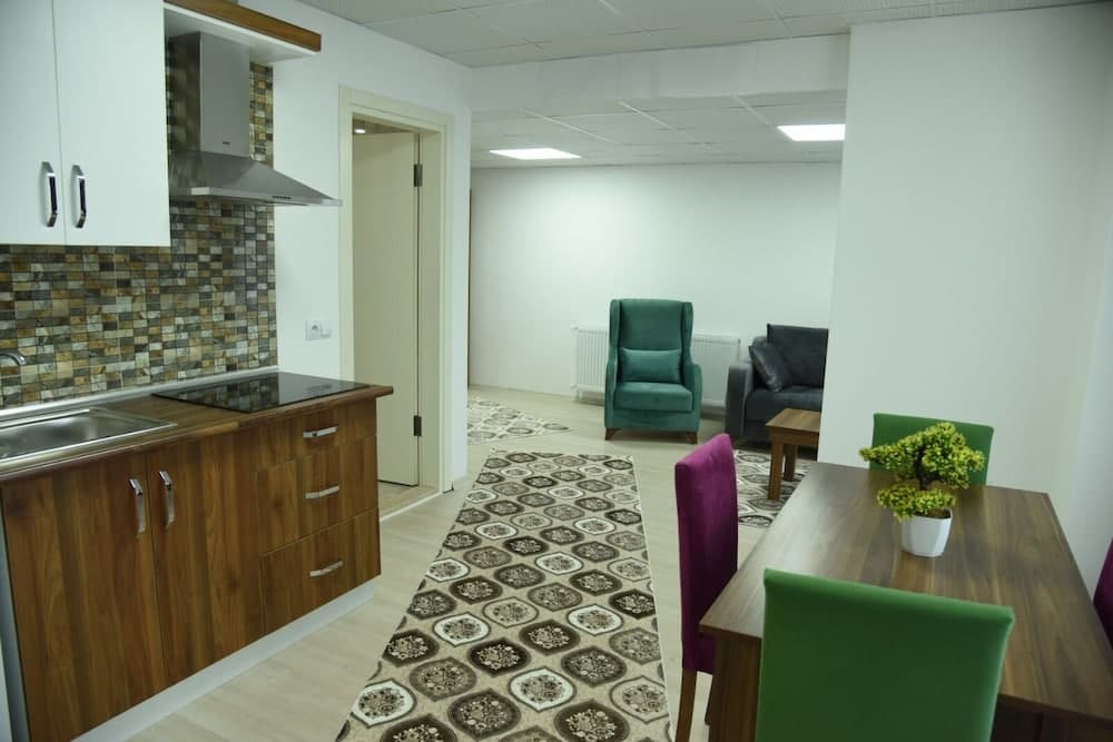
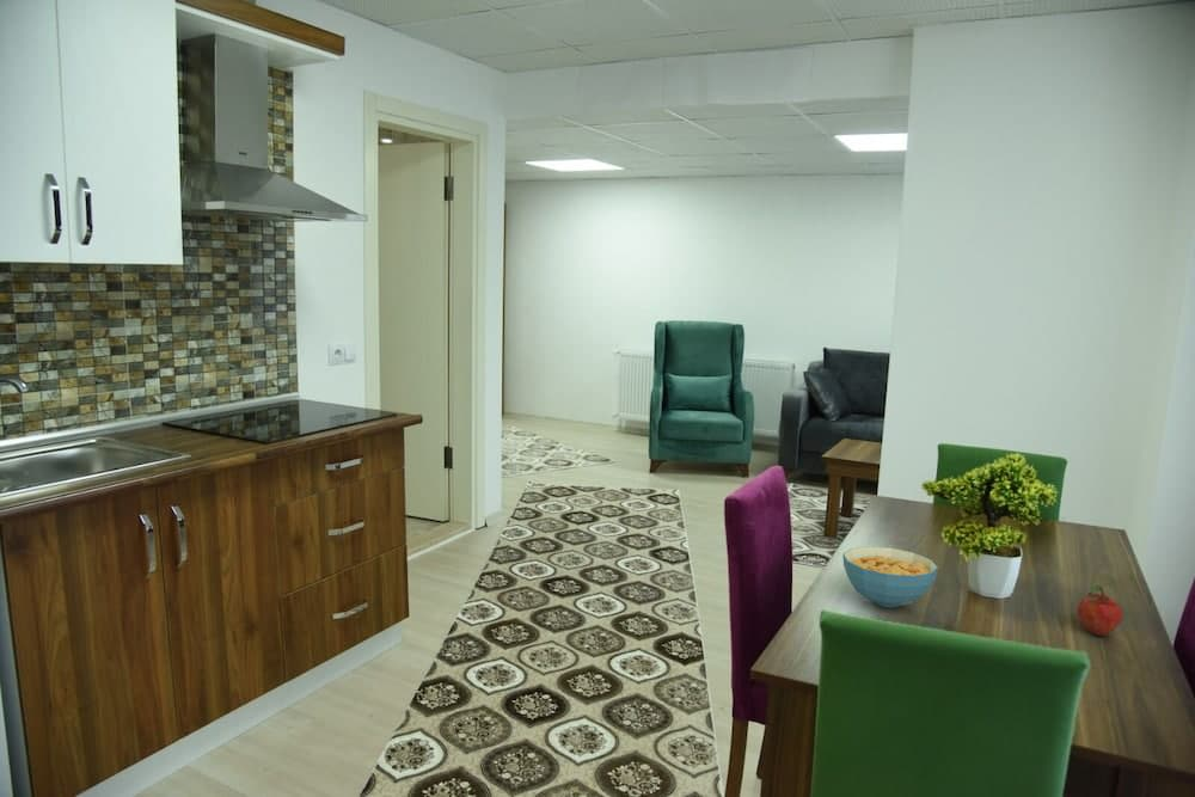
+ fruit [1076,581,1123,637]
+ cereal bowl [841,545,939,608]
